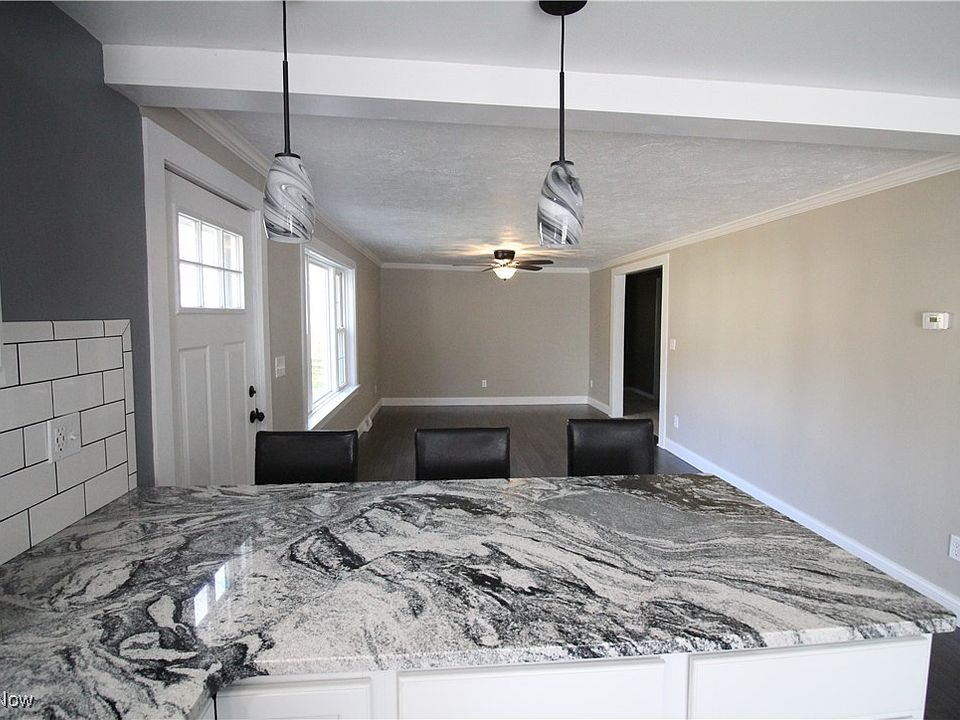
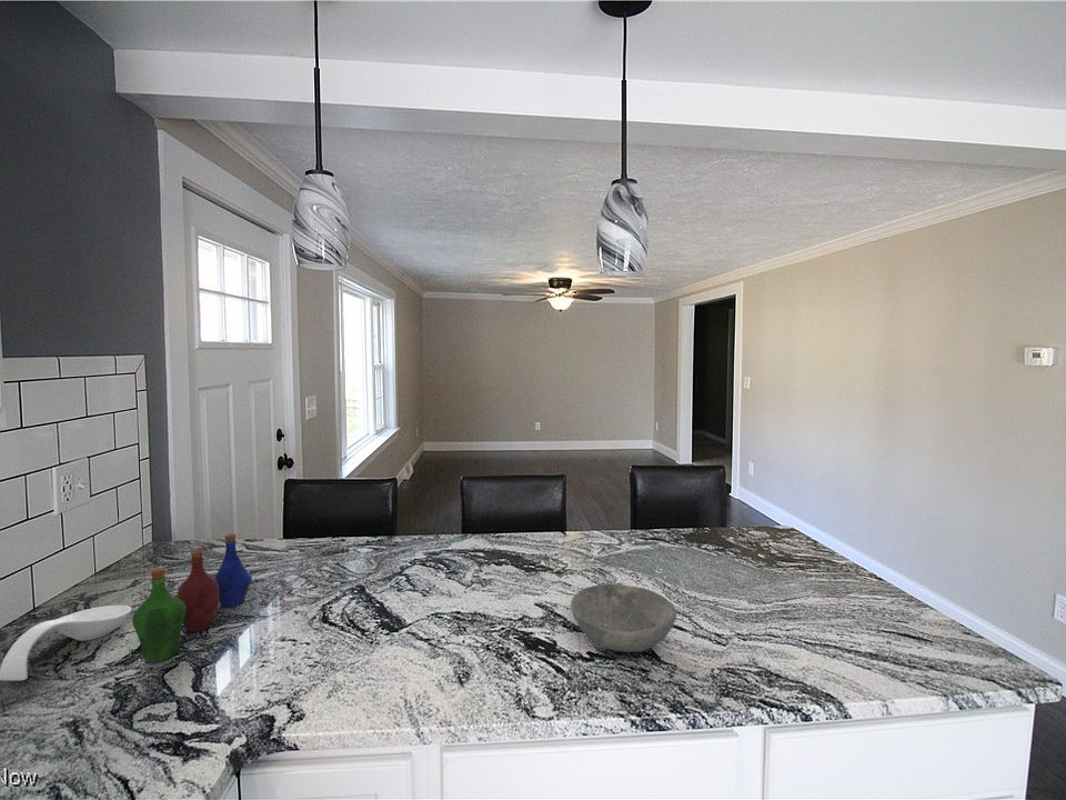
+ bottle [131,532,253,662]
+ bowl [570,582,677,653]
+ spoon rest [0,604,132,682]
